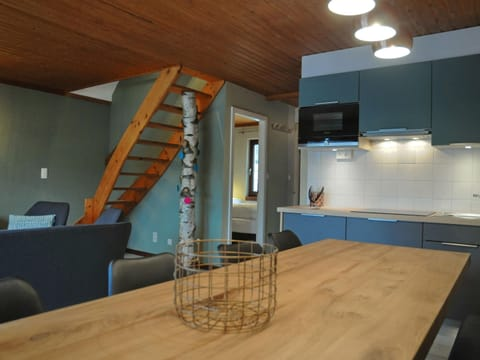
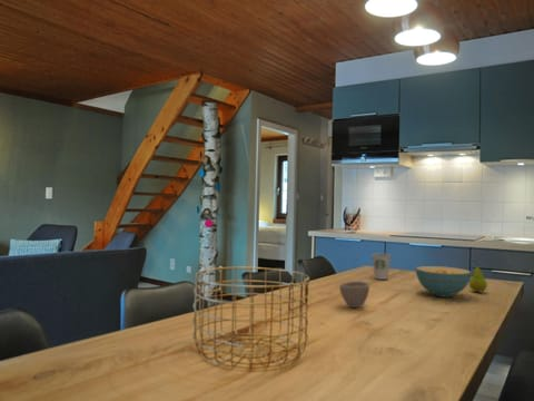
+ cereal bowl [415,265,473,299]
+ dixie cup [370,253,393,281]
+ fruit [468,261,488,293]
+ cup [338,280,370,309]
